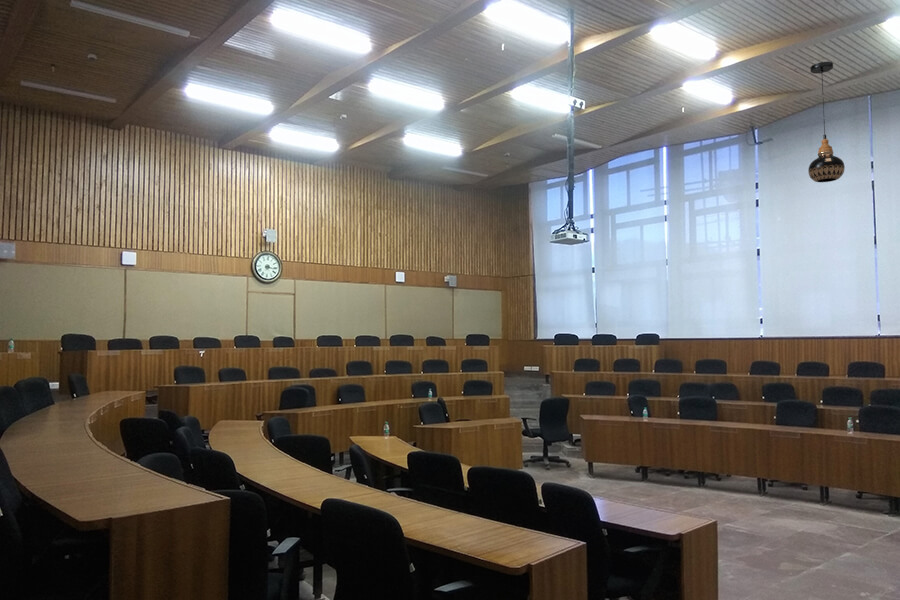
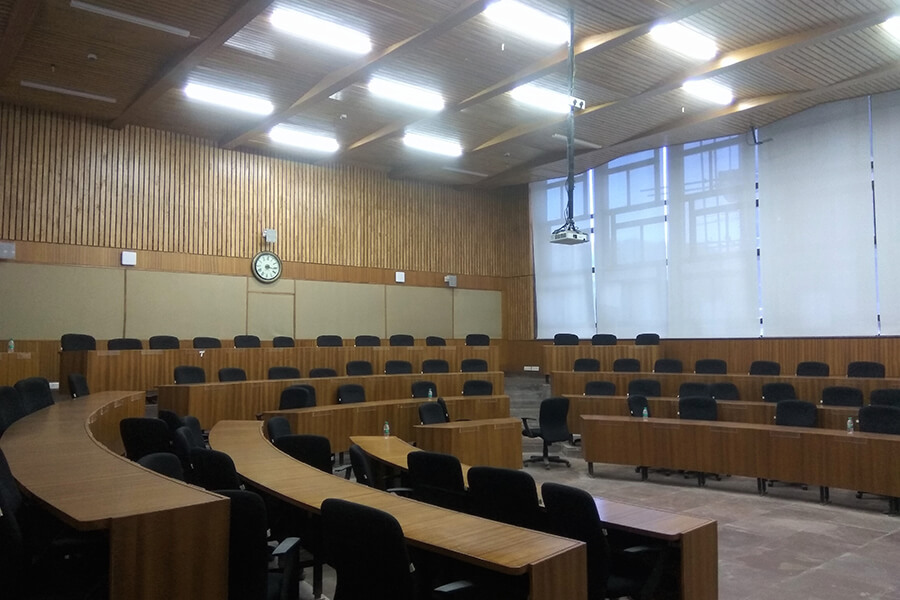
- light fixture [807,61,846,183]
